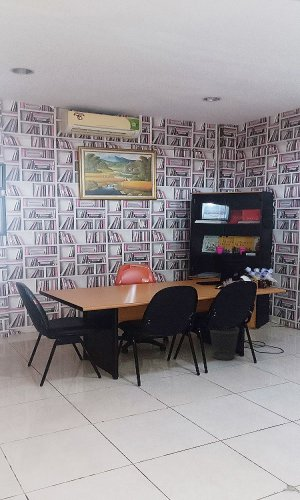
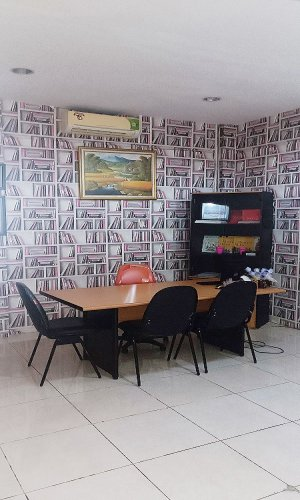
- wastebasket [209,326,240,361]
